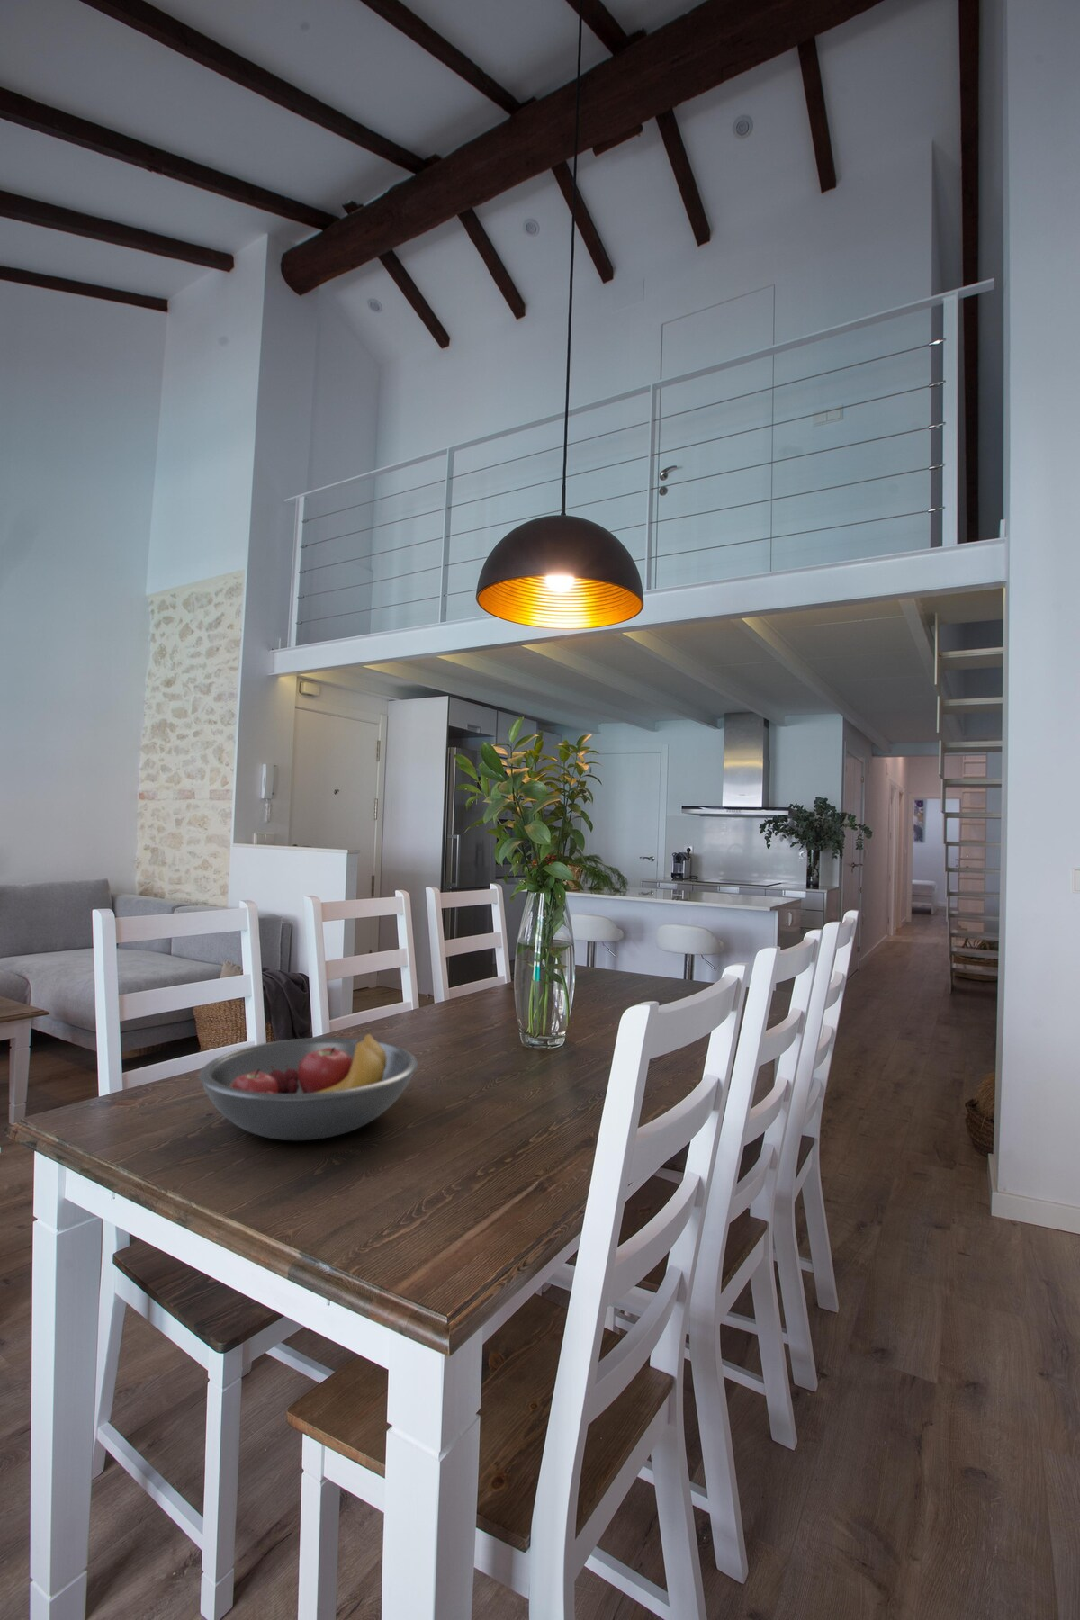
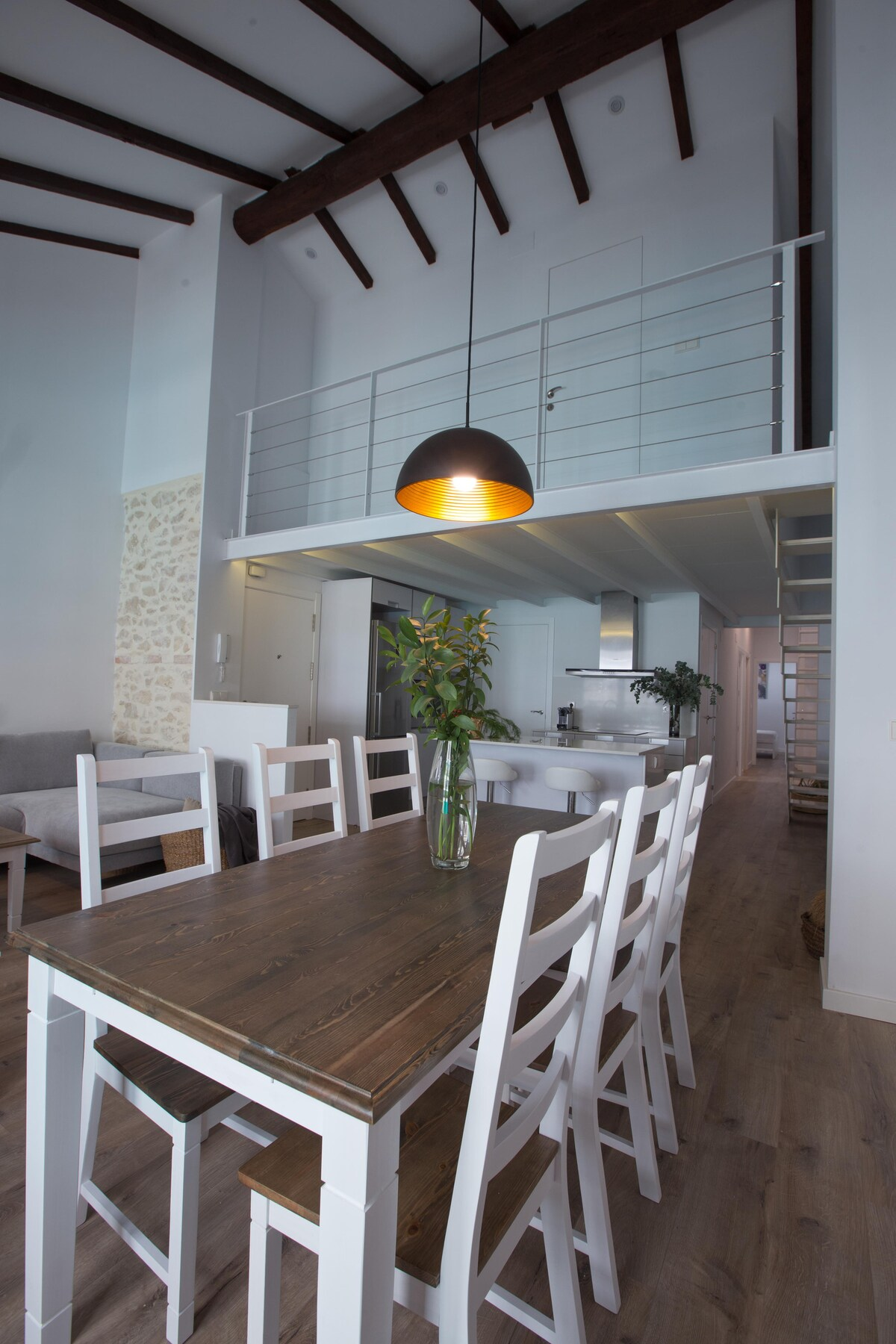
- fruit bowl [198,1031,418,1141]
